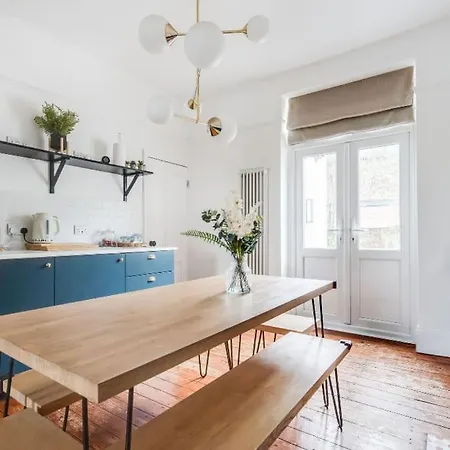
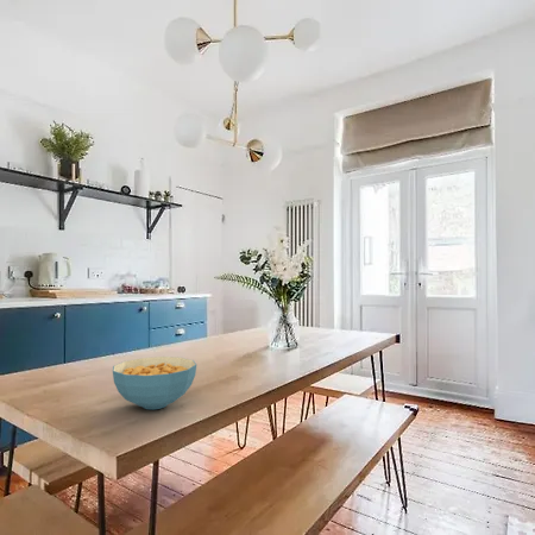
+ cereal bowl [112,355,197,410]
